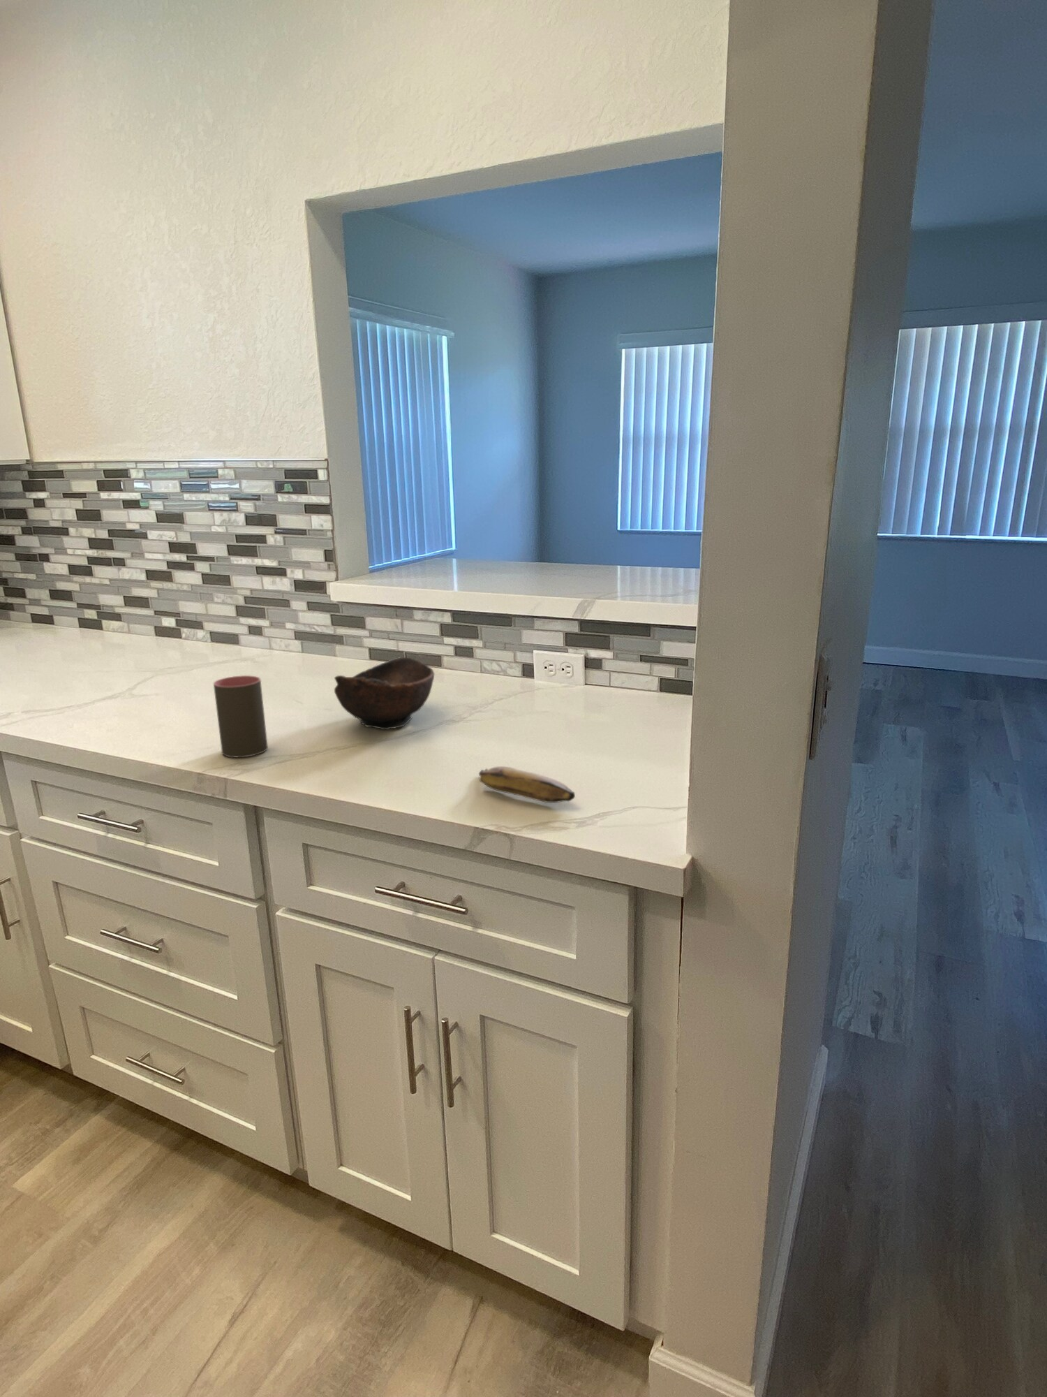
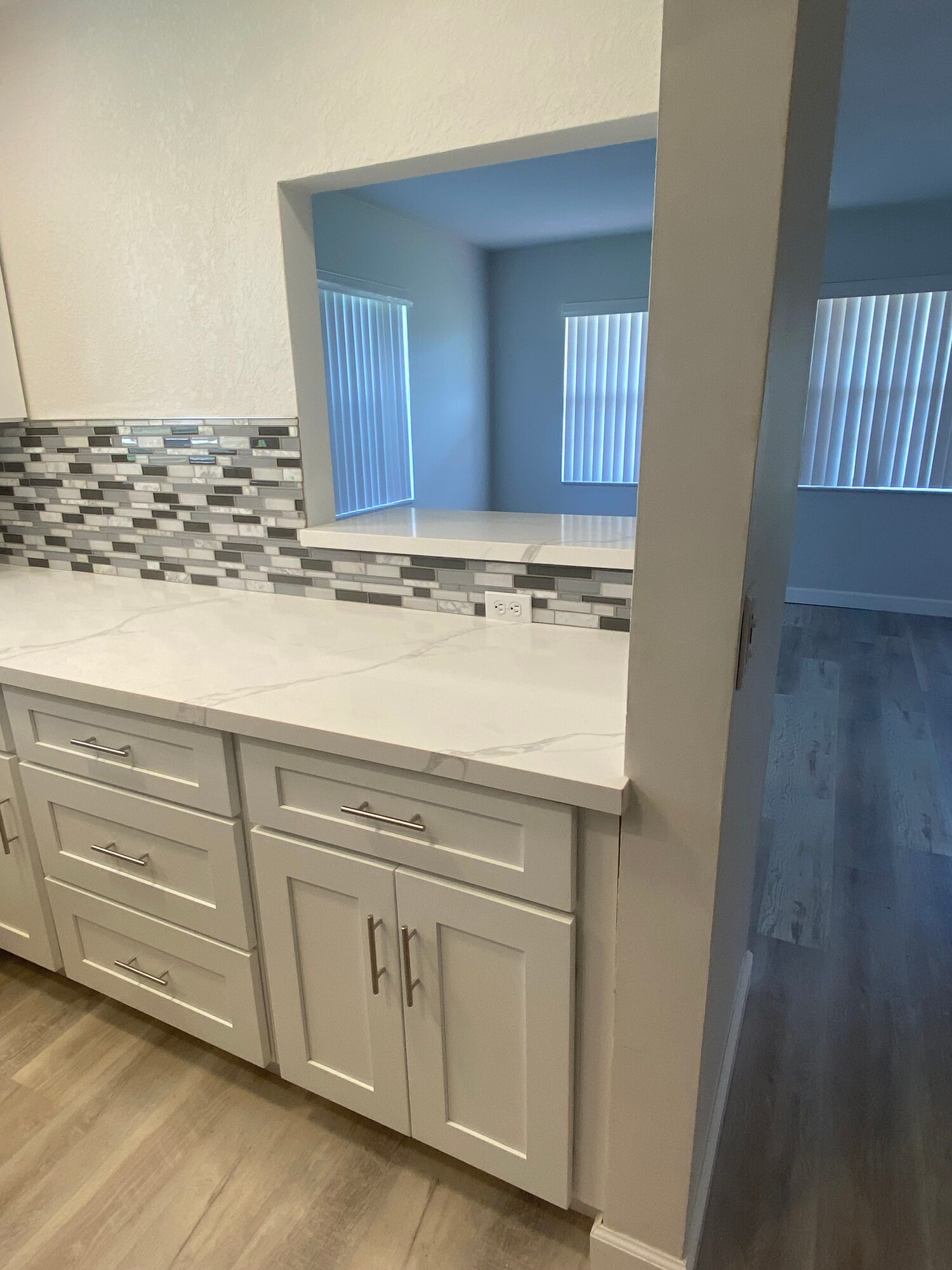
- banana [478,766,576,803]
- bowl [333,657,434,730]
- cup [213,674,268,758]
